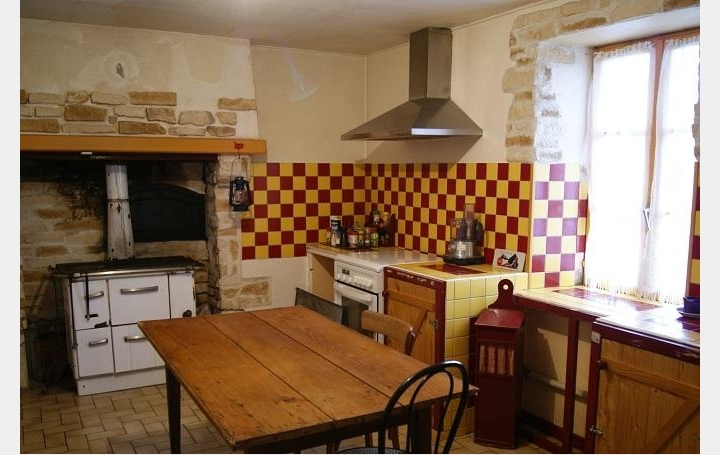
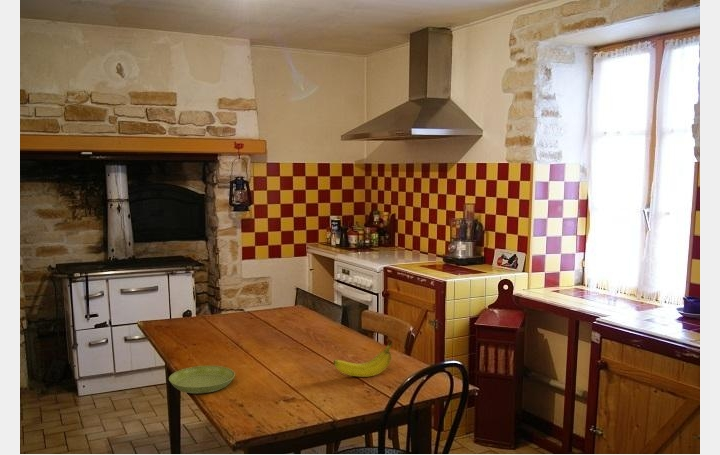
+ saucer [168,365,236,394]
+ fruit [333,341,393,378]
